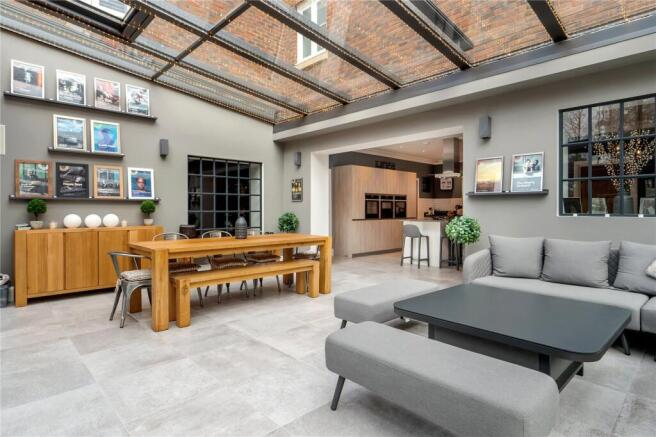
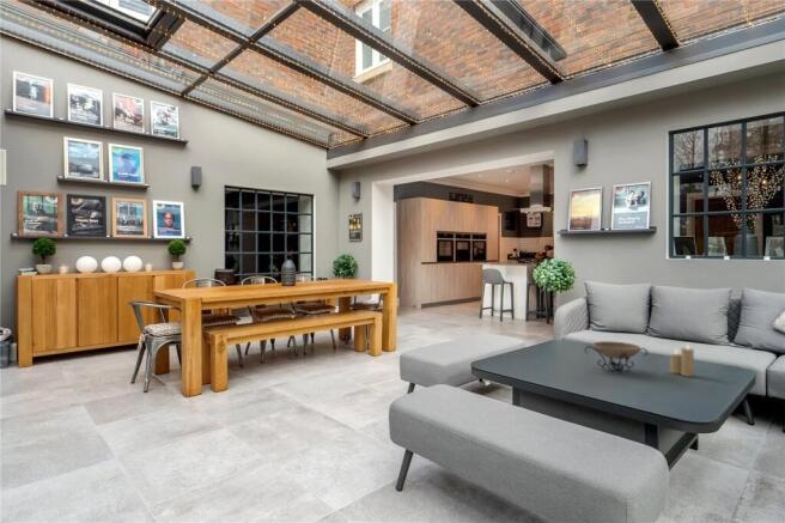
+ decorative bowl [584,340,649,375]
+ candle [669,343,695,378]
